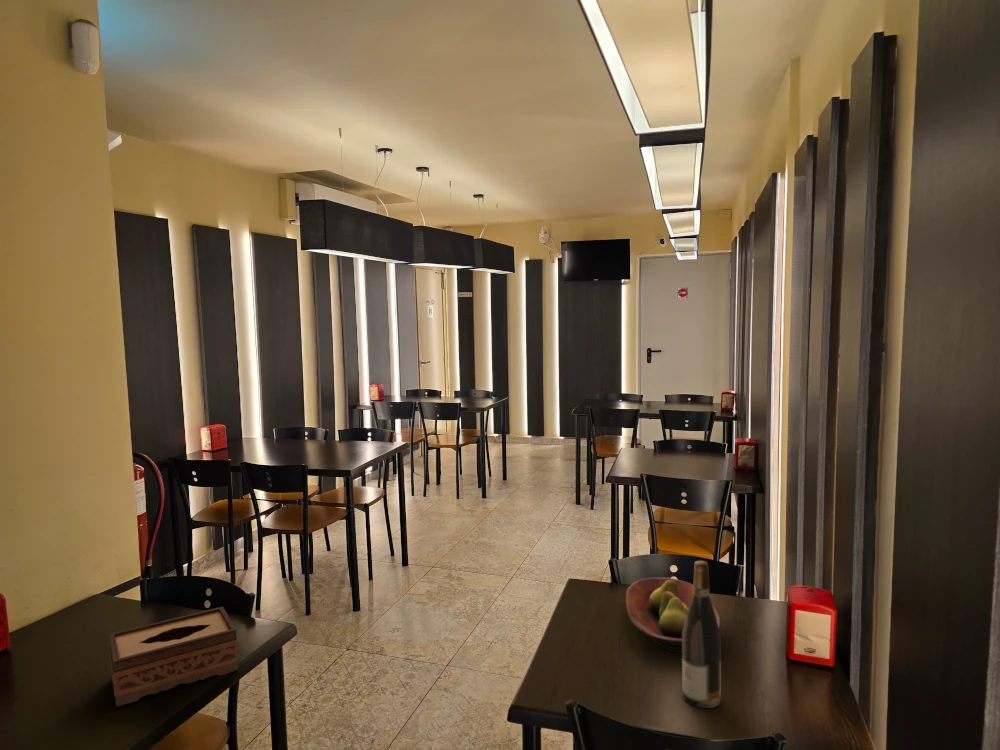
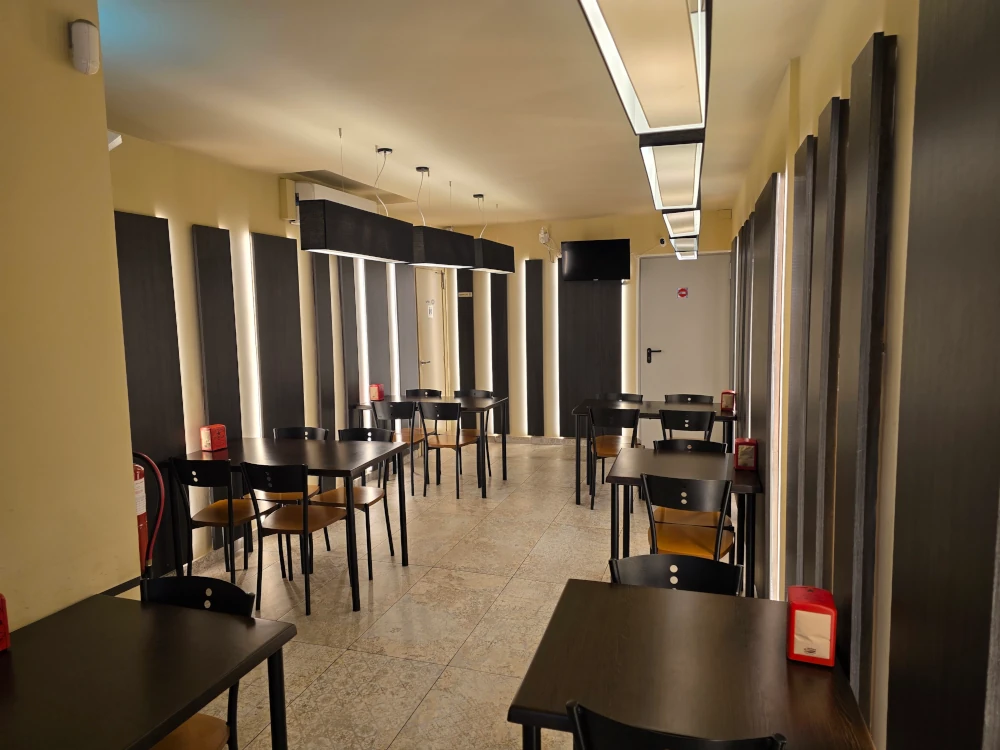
- tissue box [108,606,240,708]
- wine bottle [681,560,722,709]
- fruit bowl [625,577,722,654]
